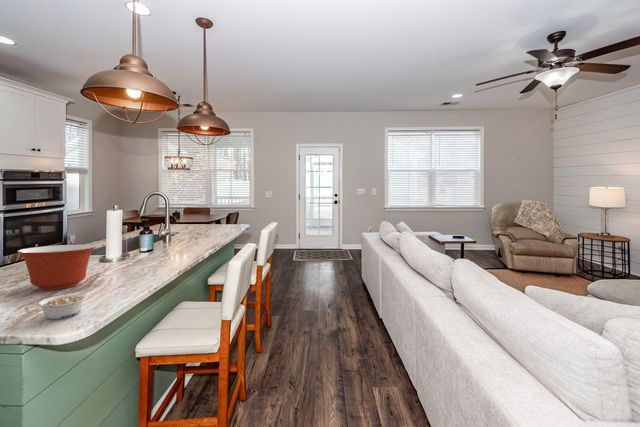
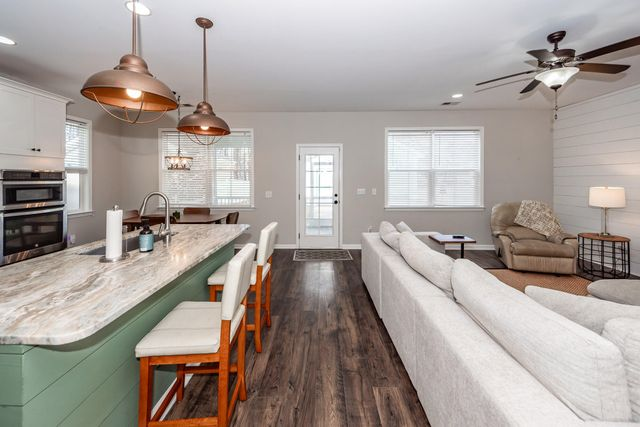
- legume [37,293,88,320]
- mixing bowl [16,244,97,291]
